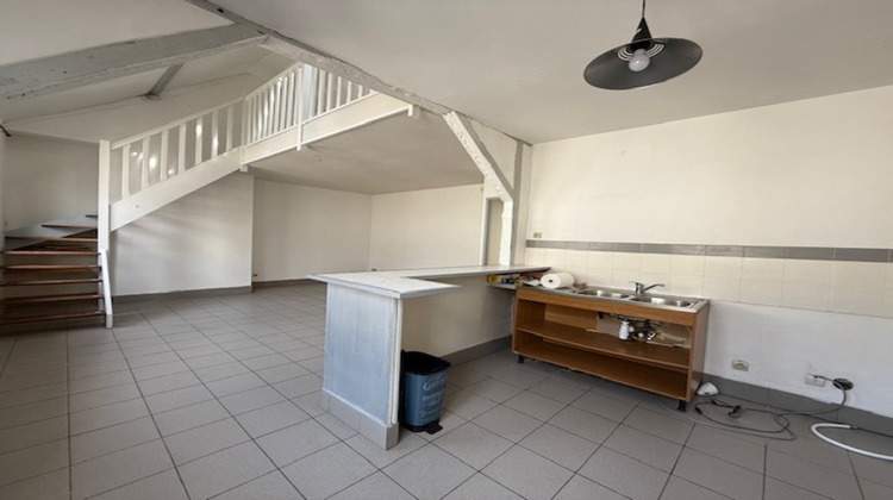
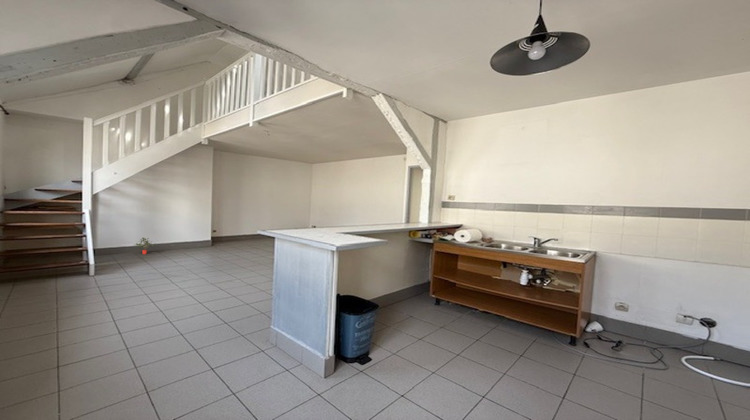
+ potted plant [135,237,157,255]
